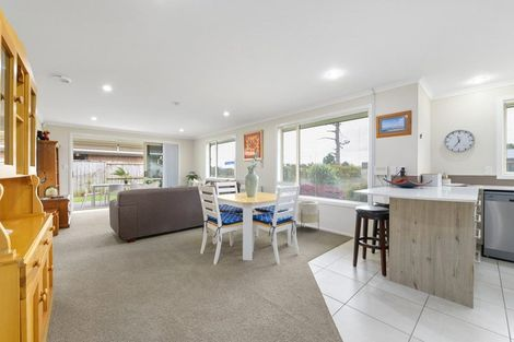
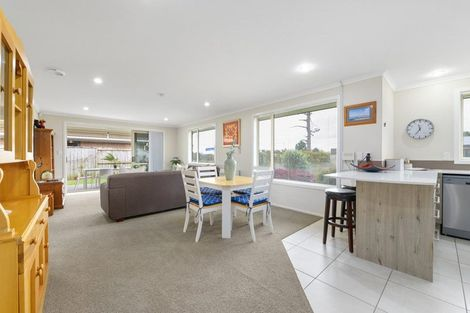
- planter [296,200,320,232]
